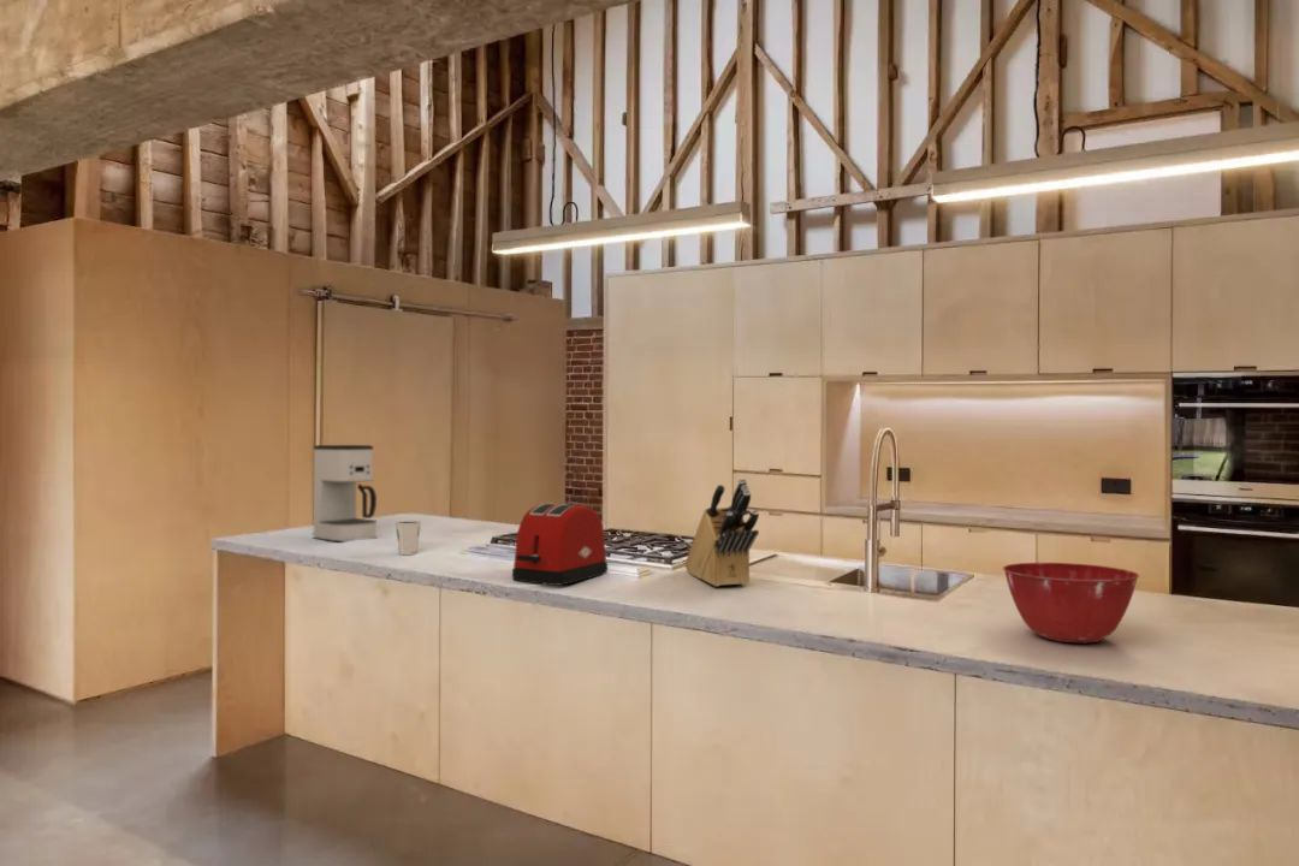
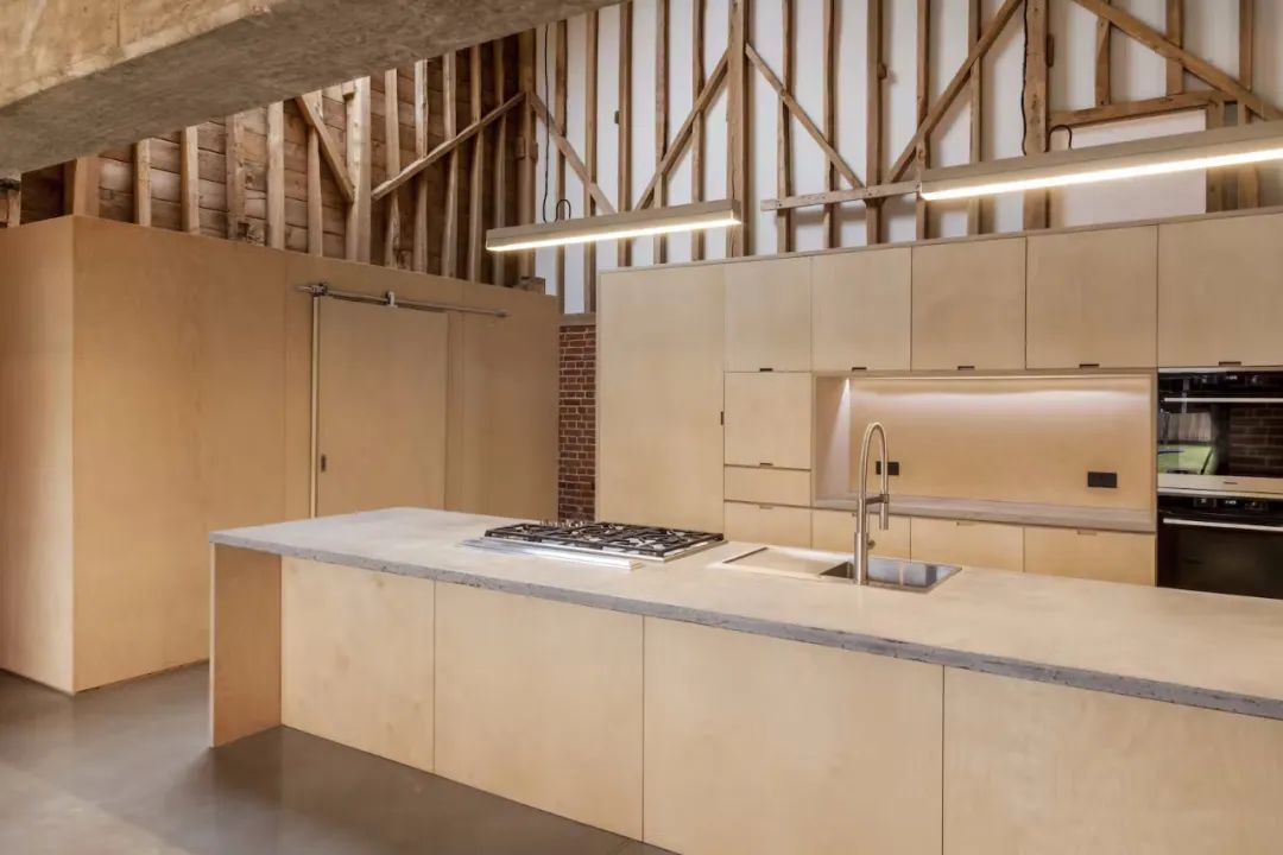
- coffee maker [312,444,378,544]
- mixing bowl [1002,562,1140,643]
- knife block [684,478,760,587]
- toaster [511,503,609,586]
- dixie cup [395,520,422,556]
